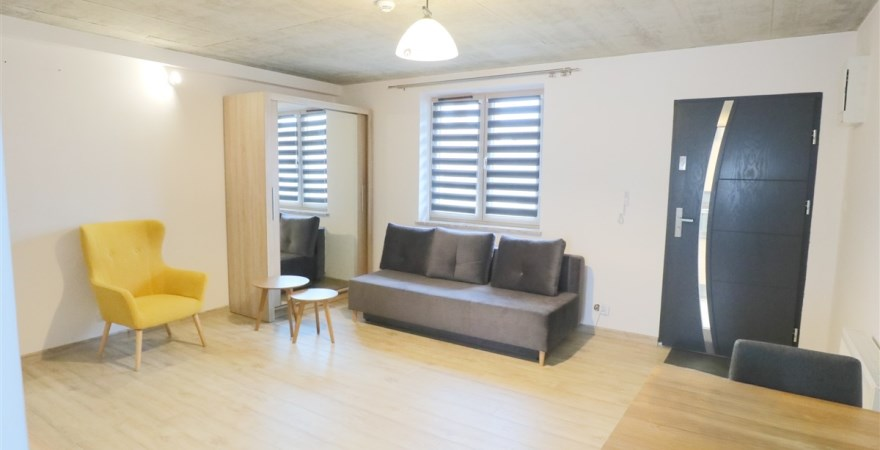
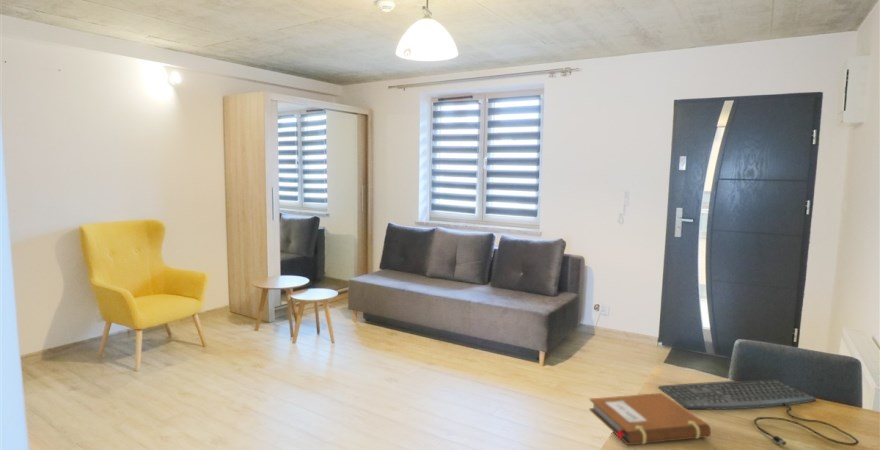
+ keyboard [658,378,860,447]
+ notebook [588,392,712,446]
